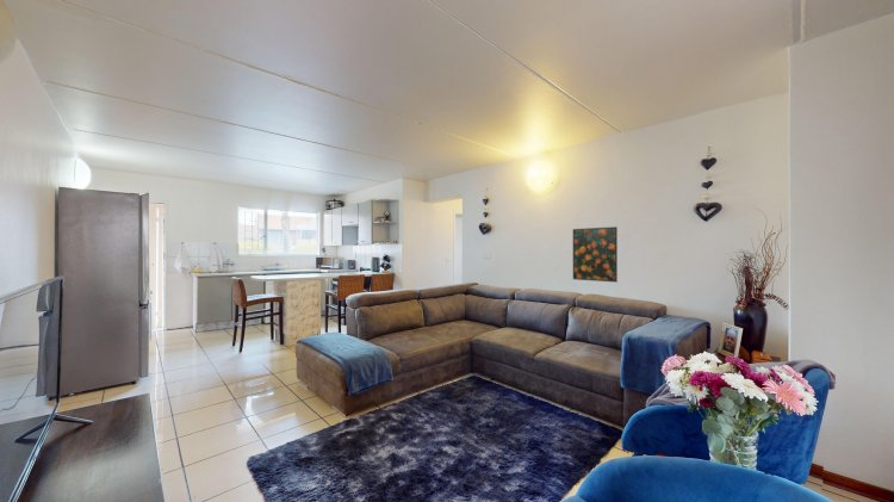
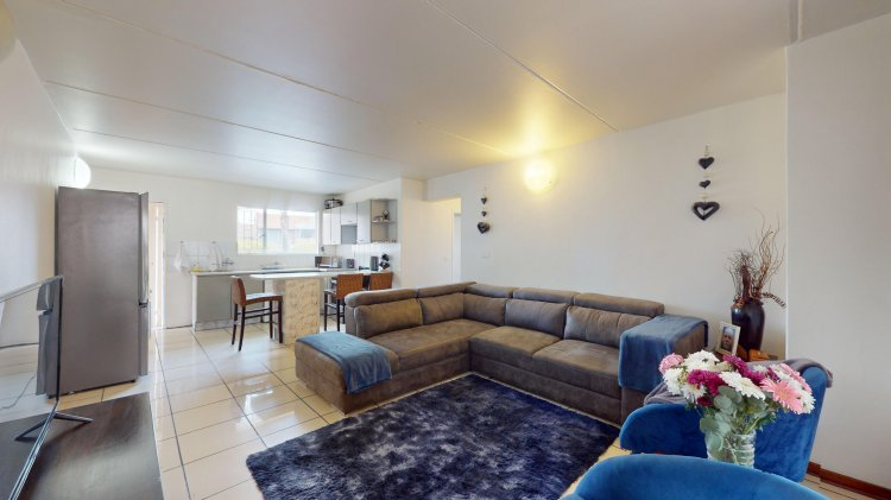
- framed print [572,225,619,284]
